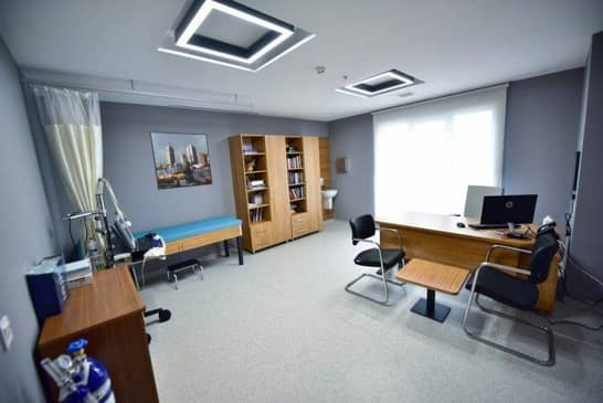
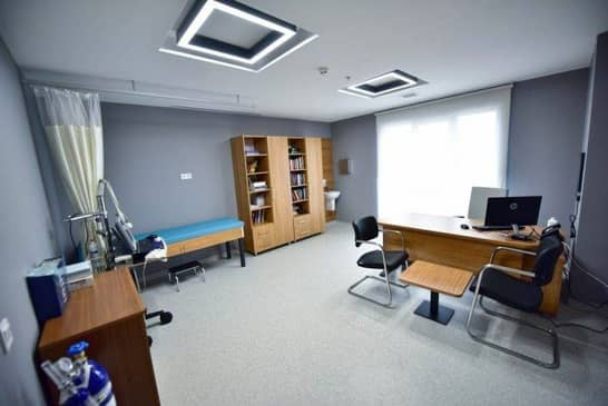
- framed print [148,130,213,191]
